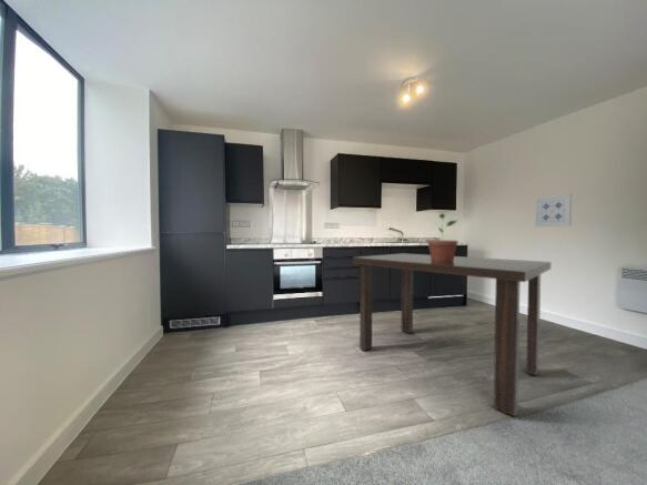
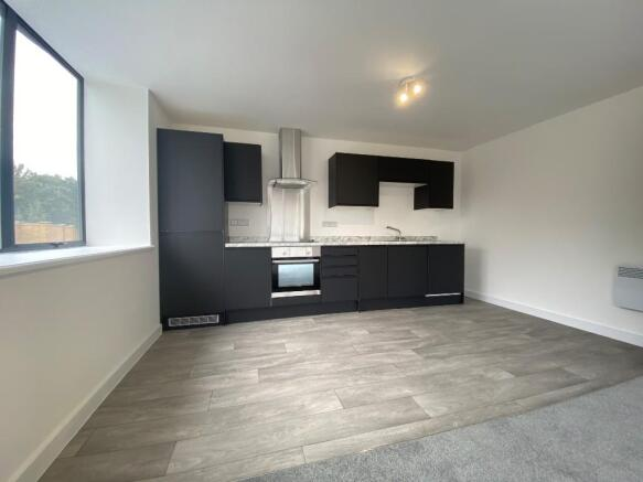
- dining table [352,252,552,417]
- potted plant [426,212,459,262]
- wall art [534,193,573,228]
